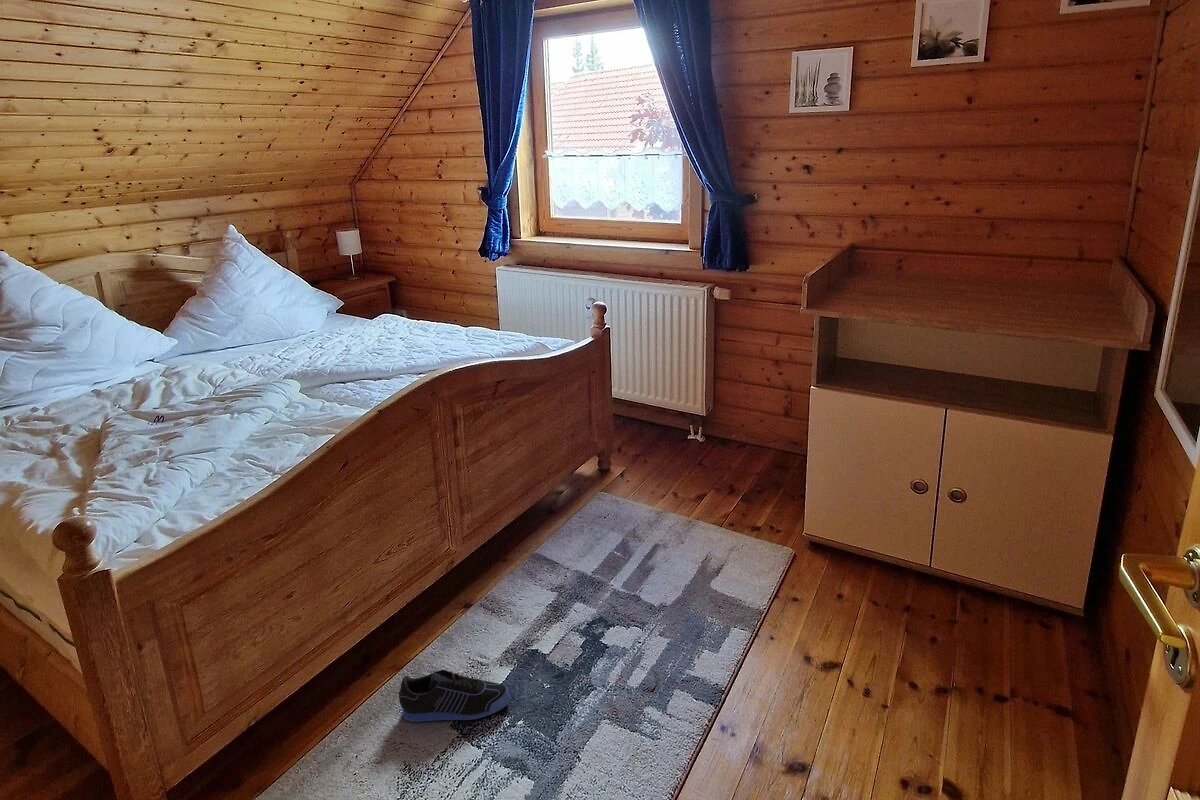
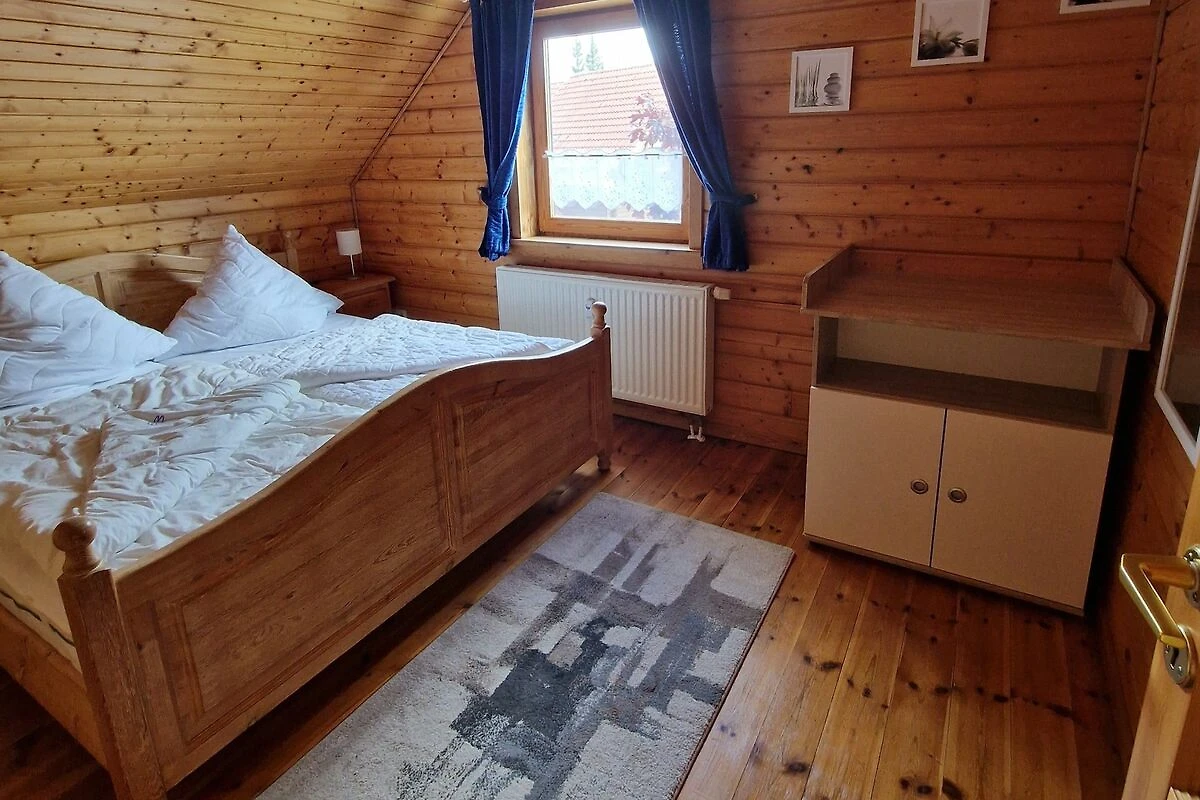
- sneaker [398,669,511,723]
